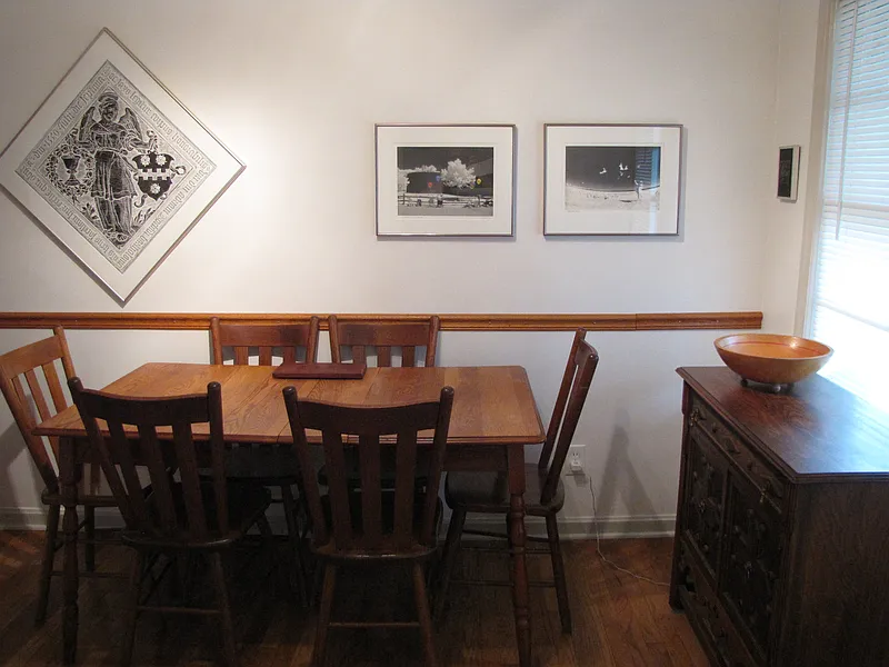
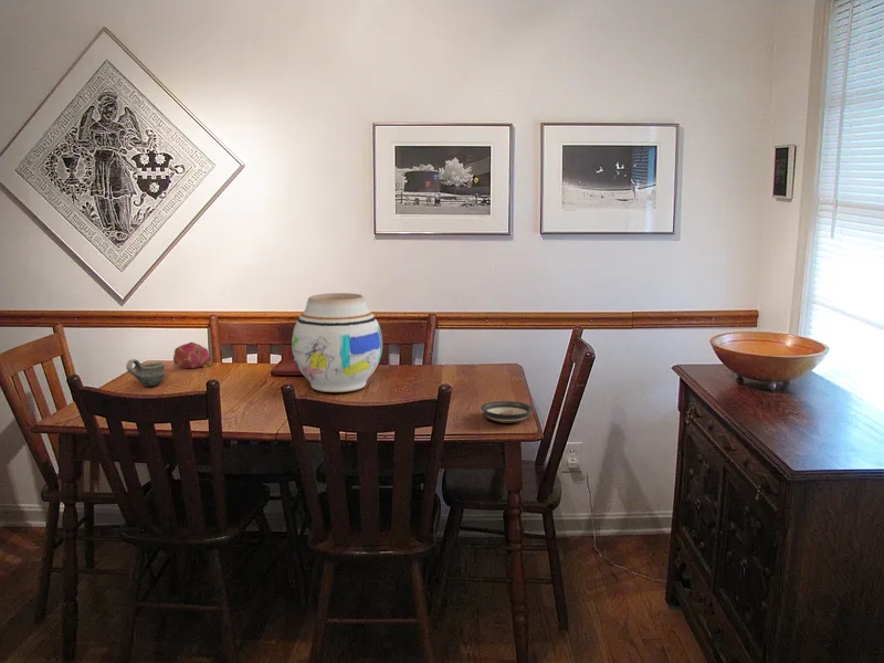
+ fruit [172,341,213,369]
+ vase [291,292,383,393]
+ cup [125,358,166,388]
+ saucer [480,400,534,424]
